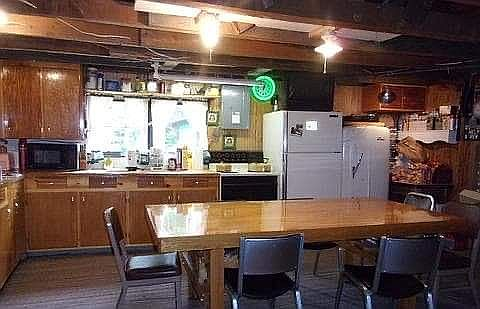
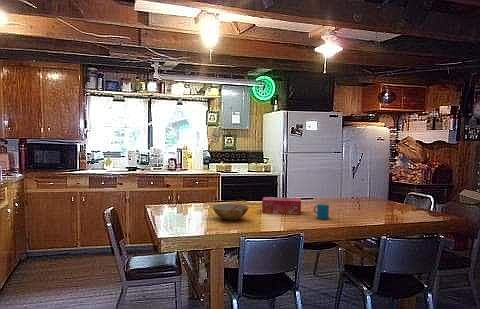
+ tissue box [261,196,302,215]
+ bowl [211,203,249,221]
+ mug [312,202,330,220]
